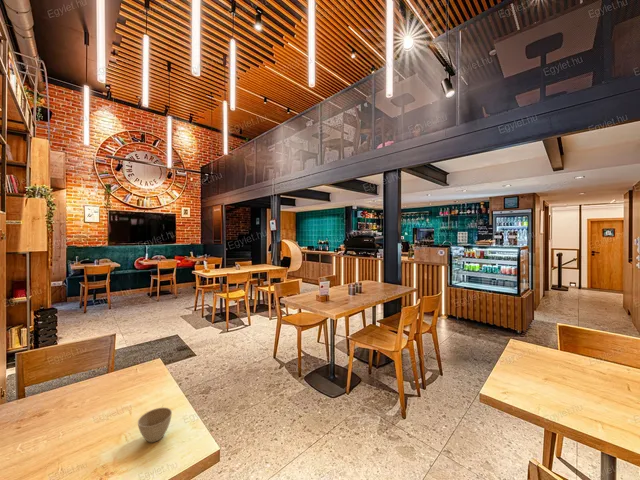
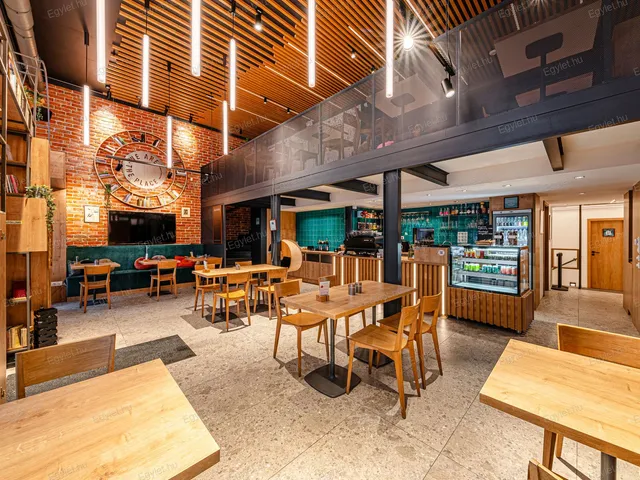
- flower pot [137,407,173,443]
